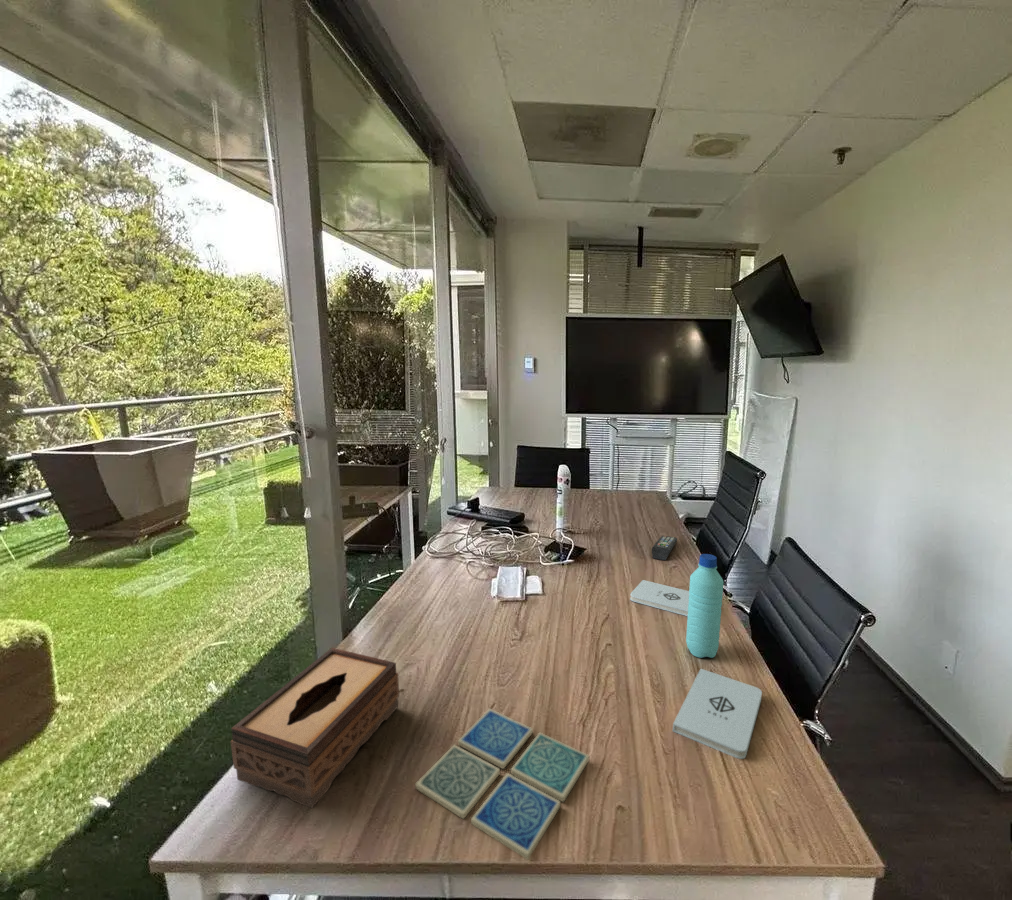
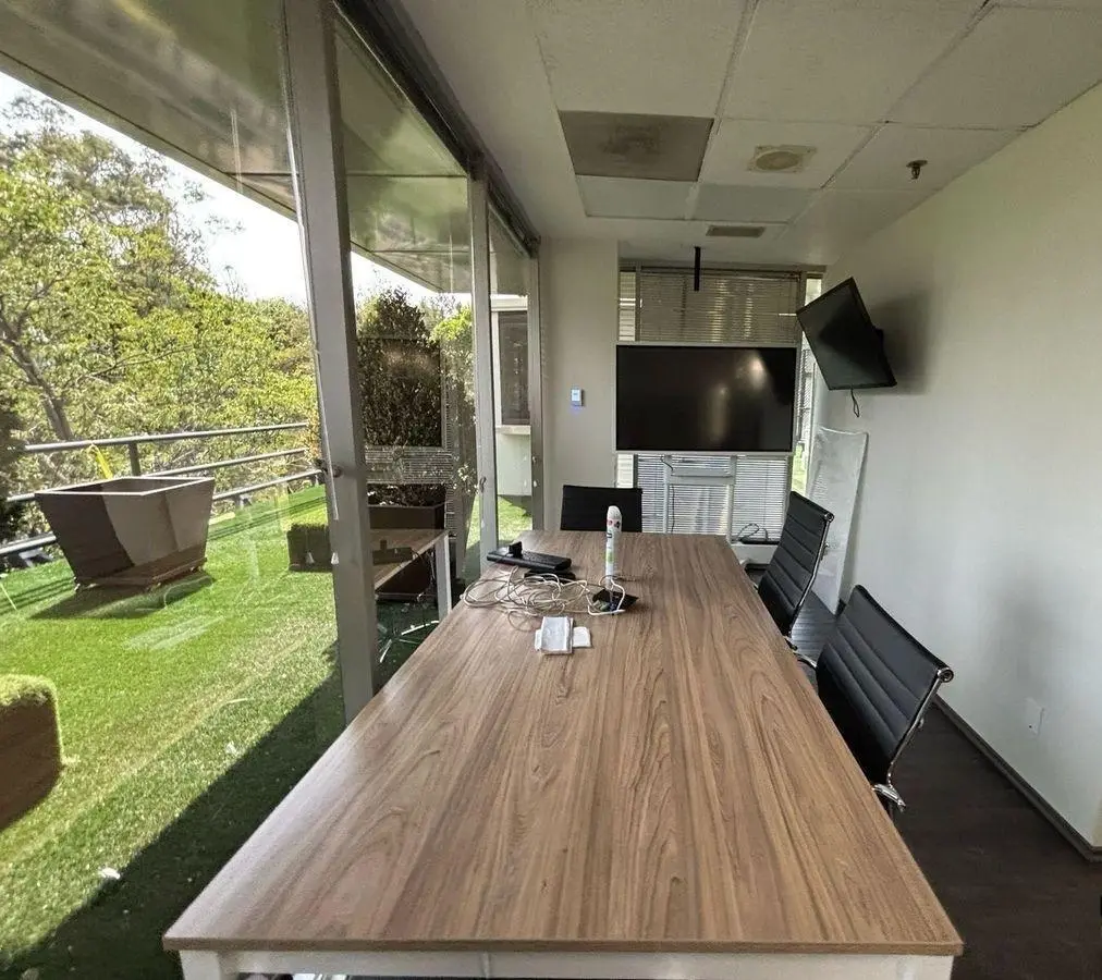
- remote control [651,535,678,561]
- tissue box [230,647,400,809]
- notepad [629,579,689,617]
- drink coaster [415,708,590,861]
- water bottle [685,553,724,659]
- notepad [672,668,763,760]
